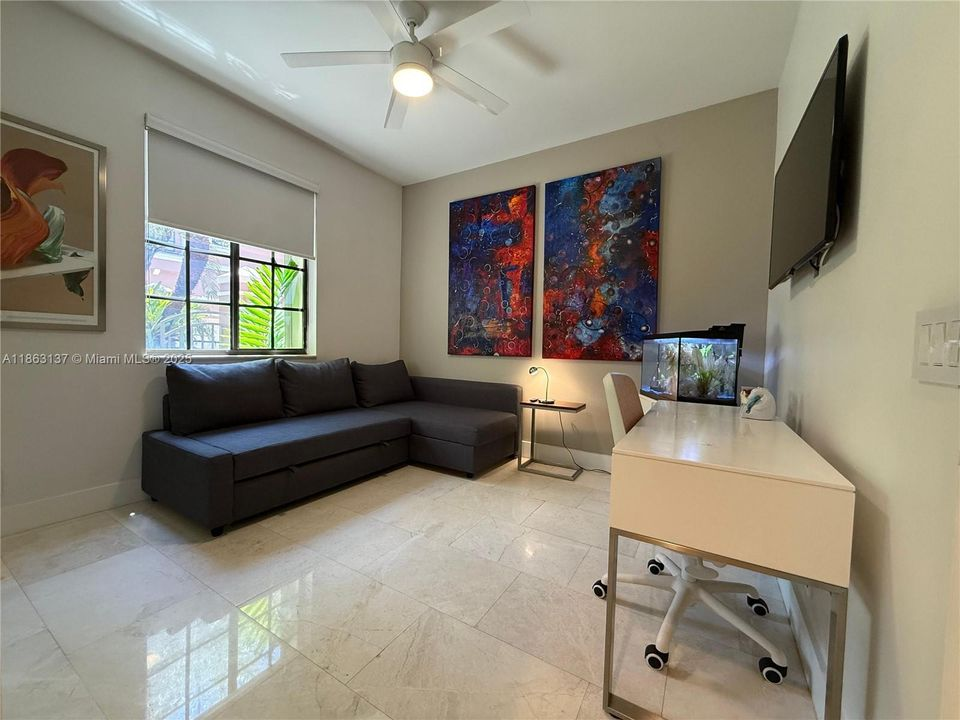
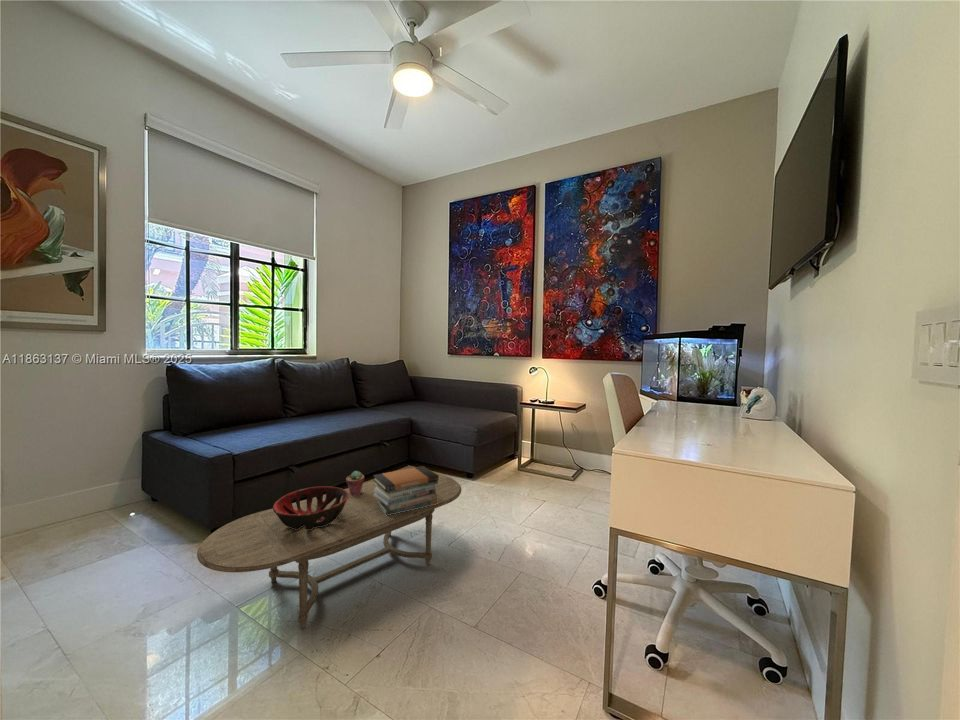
+ book stack [372,465,439,516]
+ coffee table [196,473,462,629]
+ decorative bowl [272,485,349,530]
+ potted succulent [345,470,365,496]
